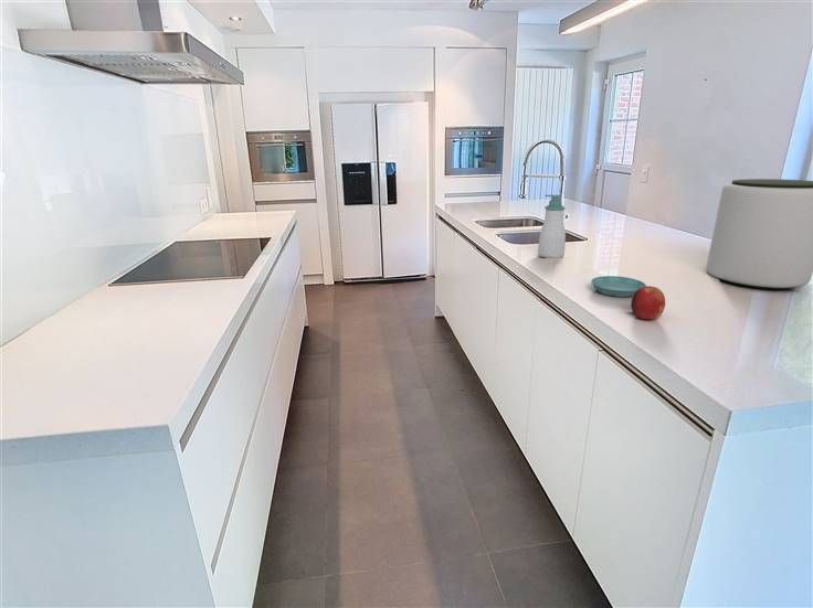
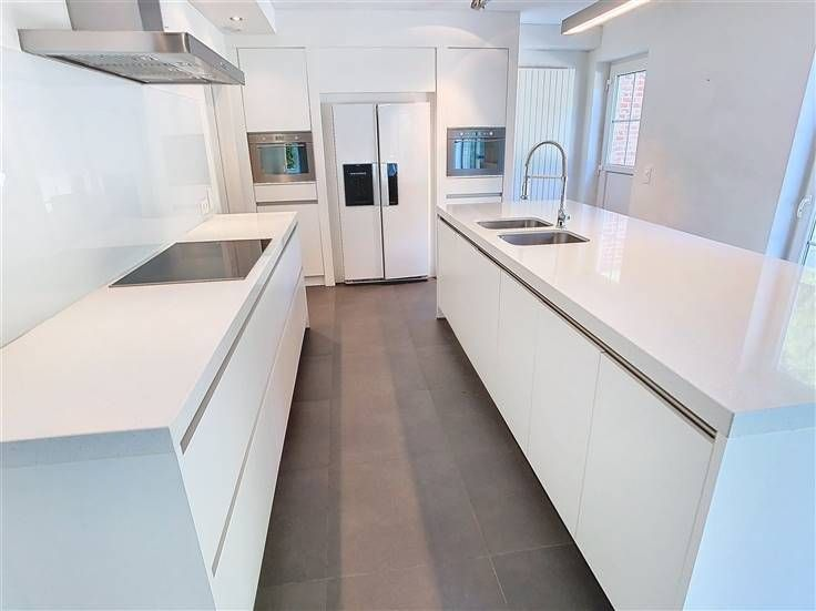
- soap bottle [537,194,567,259]
- plant pot [705,178,813,290]
- fruit [630,285,666,320]
- saucer [590,275,647,298]
